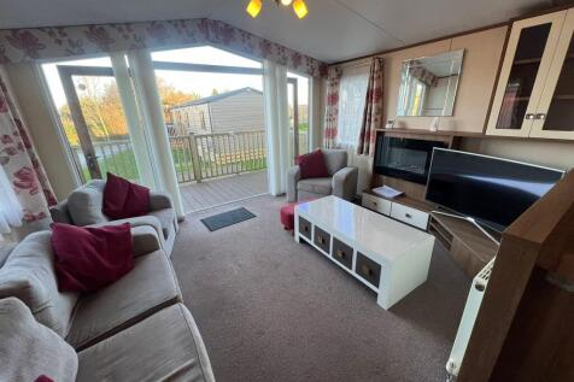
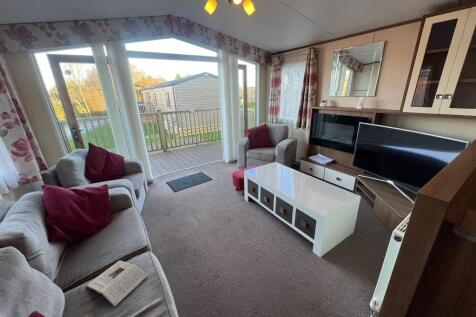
+ magazine [85,259,149,308]
